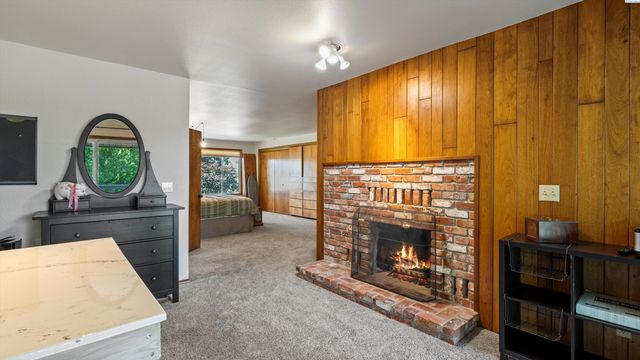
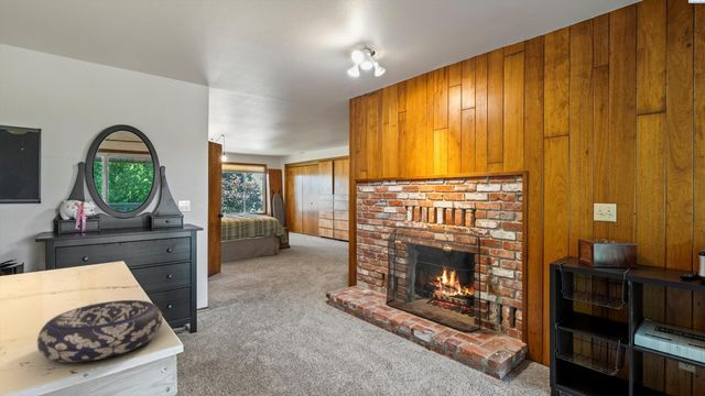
+ decorative bowl [36,299,163,363]
